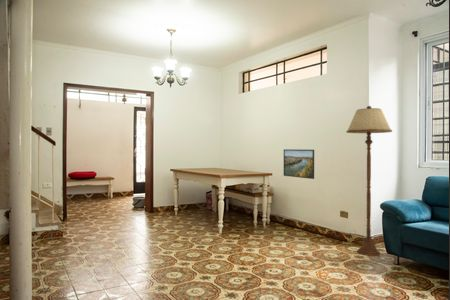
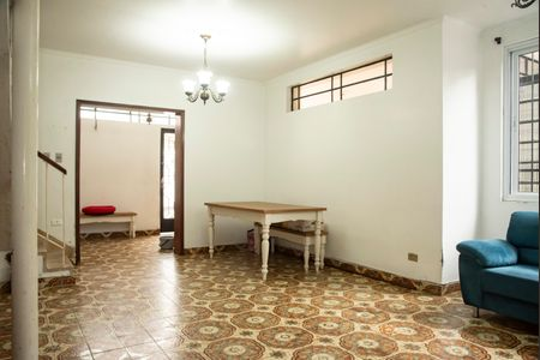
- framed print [283,148,315,180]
- floor lamp [345,105,393,257]
